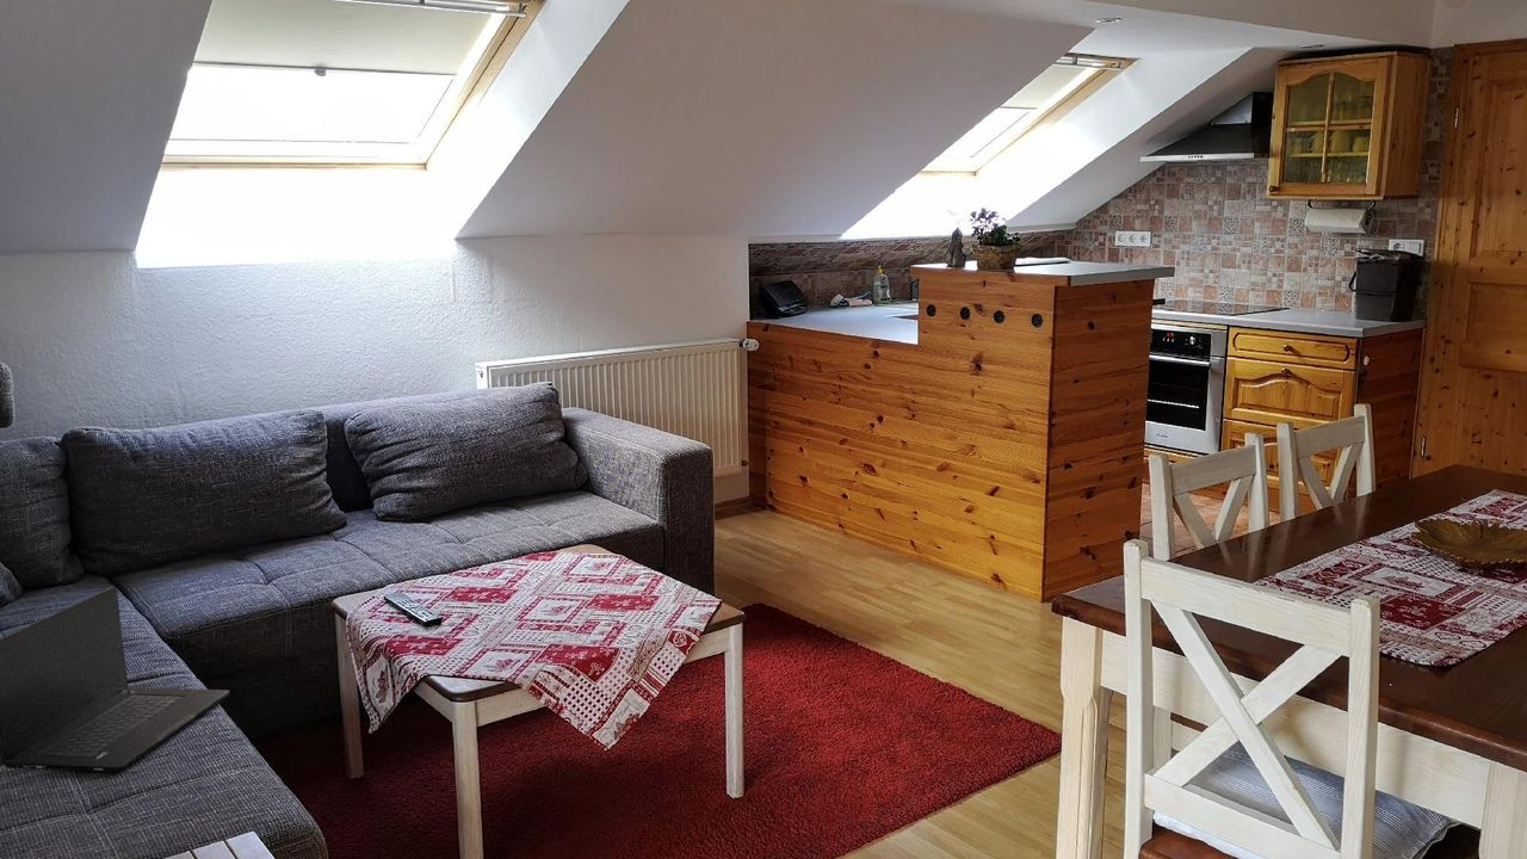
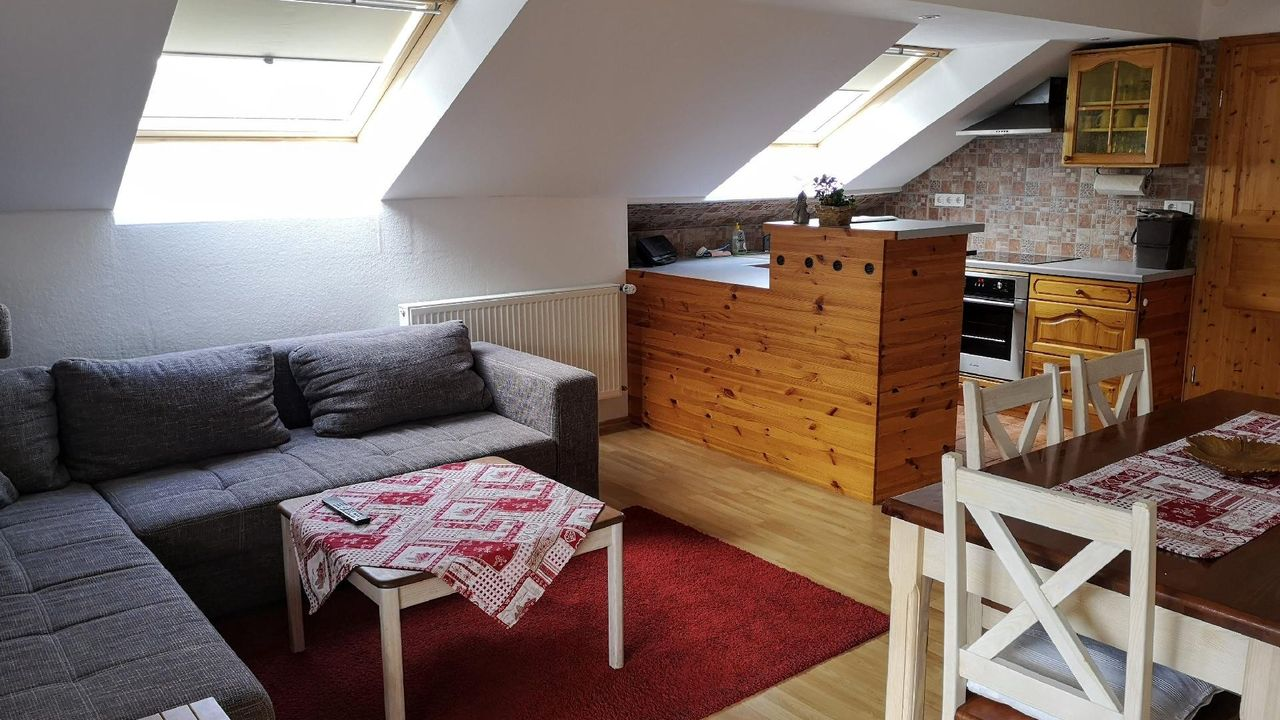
- laptop [0,586,230,773]
